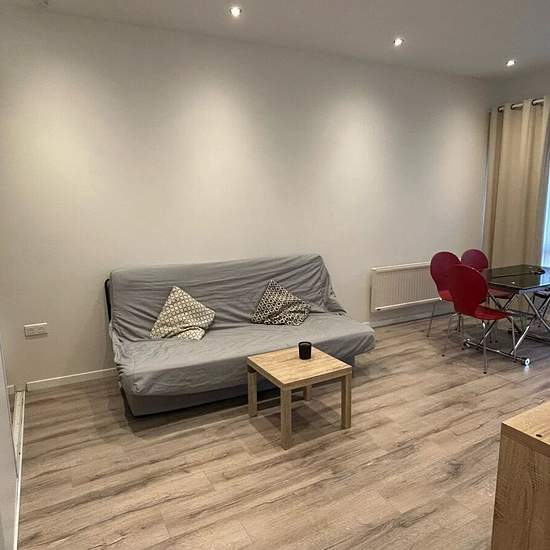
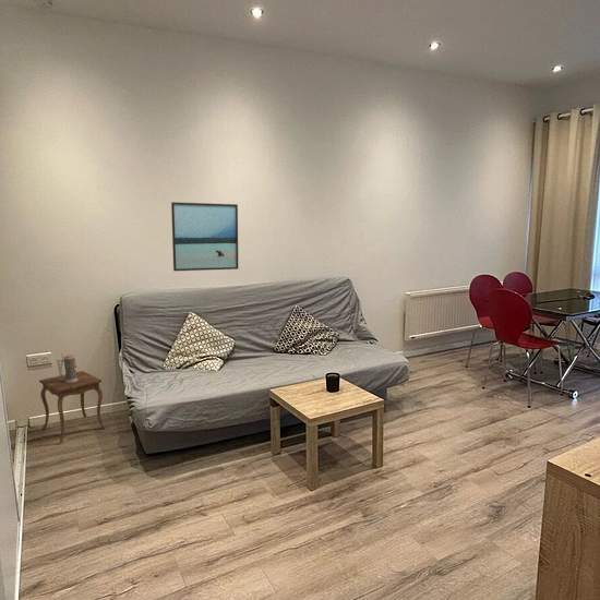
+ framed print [170,201,239,272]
+ side table [38,352,107,444]
